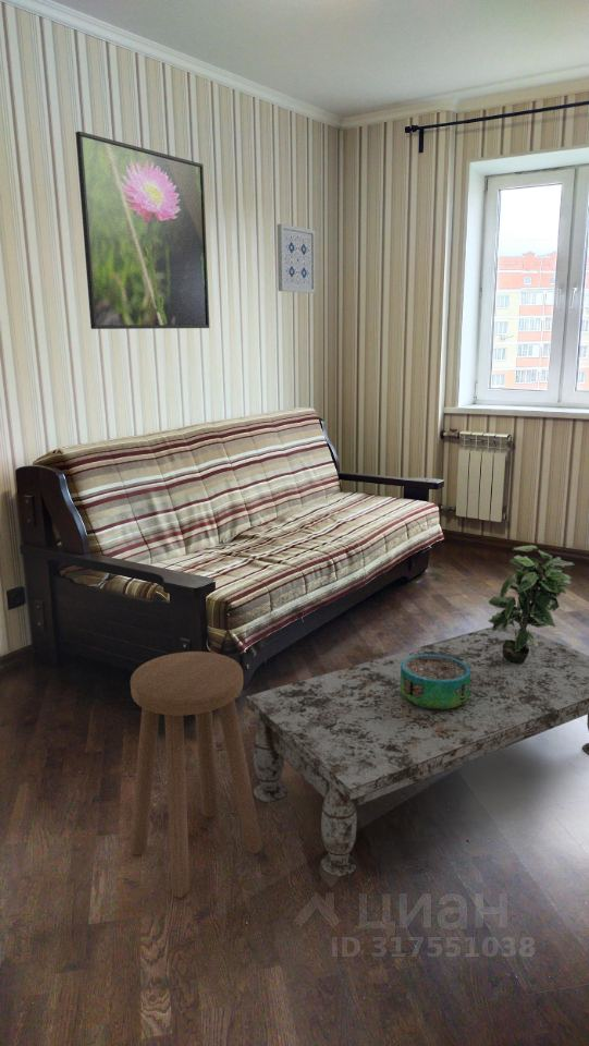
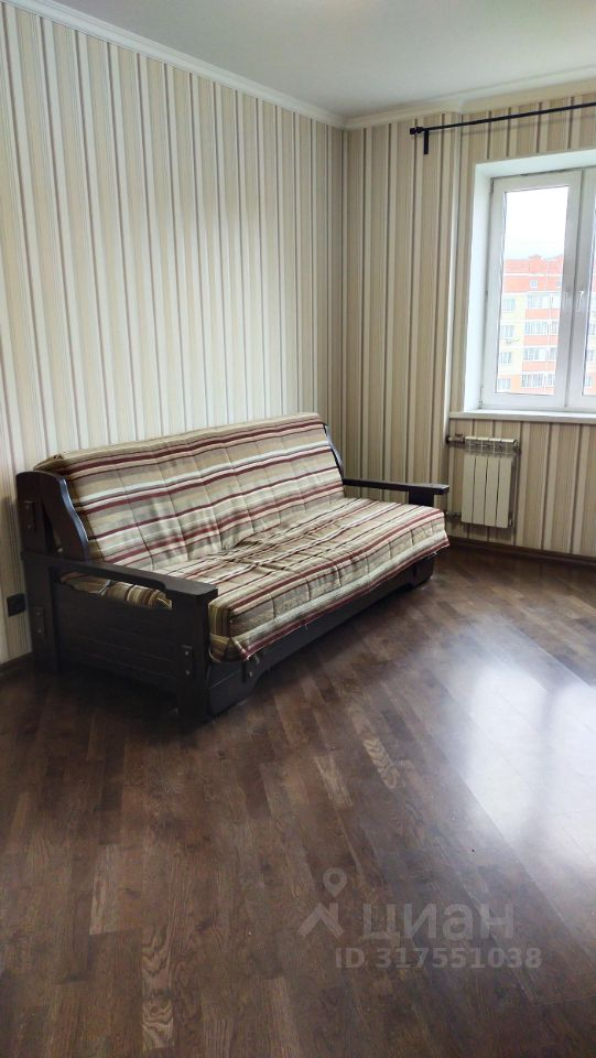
- wall art [277,223,317,294]
- coffee table [245,623,589,877]
- potted plant [487,545,575,664]
- stool [128,650,263,899]
- decorative bowl [400,654,470,710]
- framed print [75,130,210,330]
